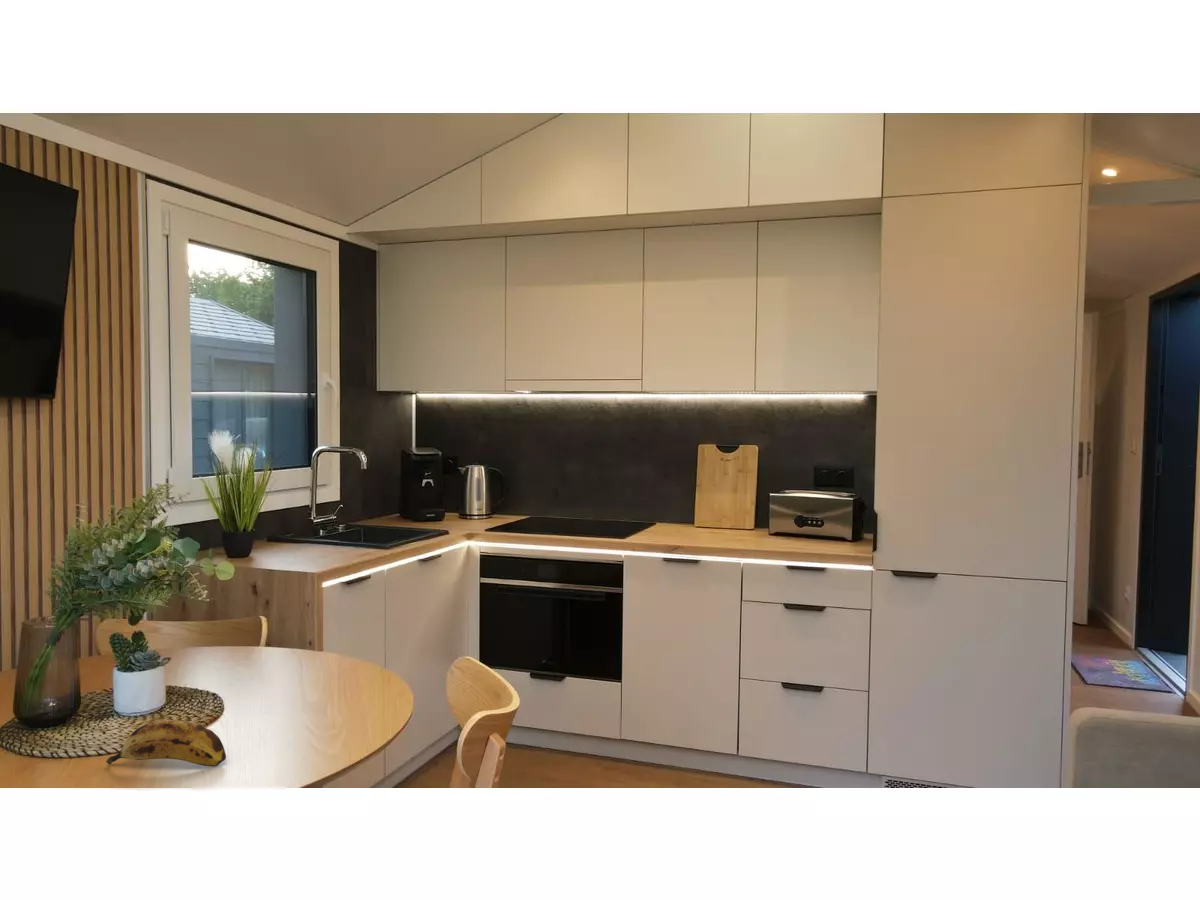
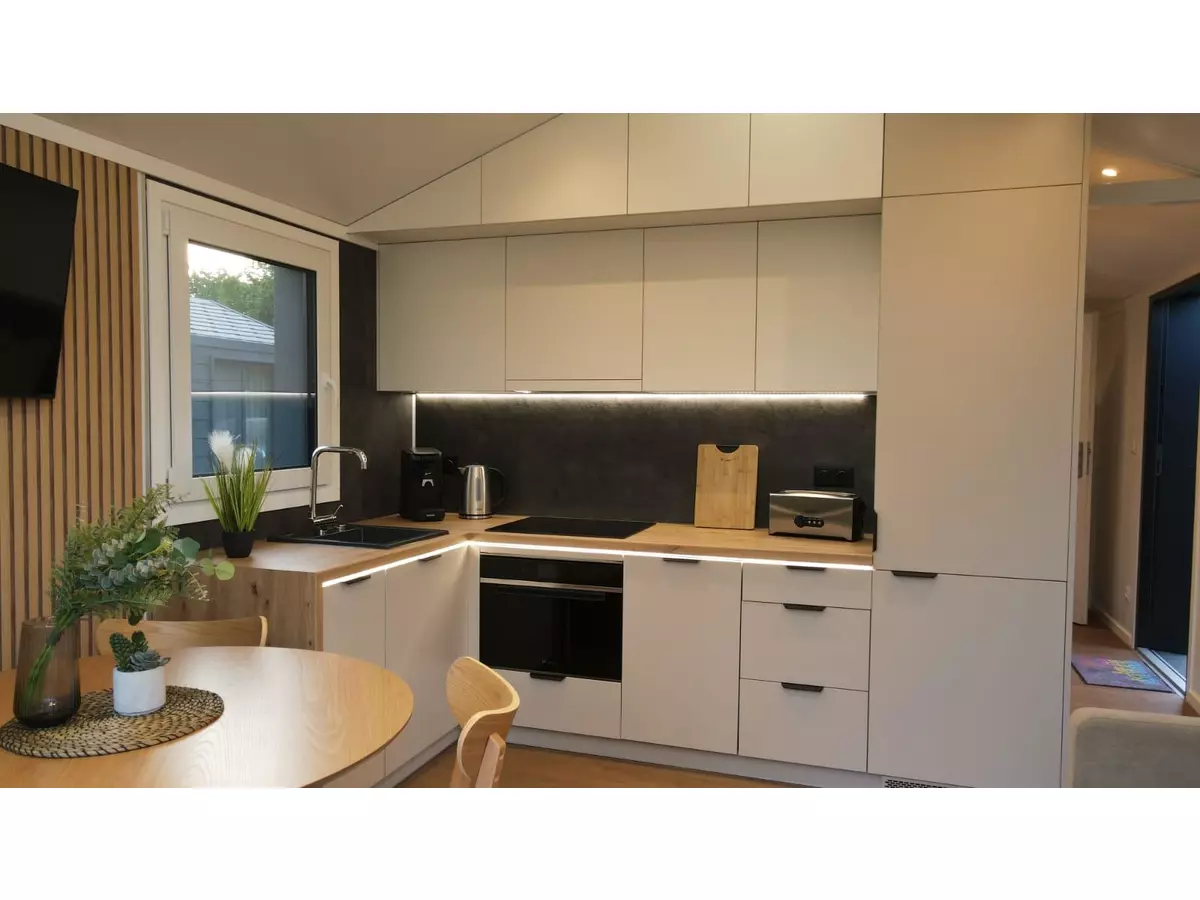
- banana [105,719,227,768]
